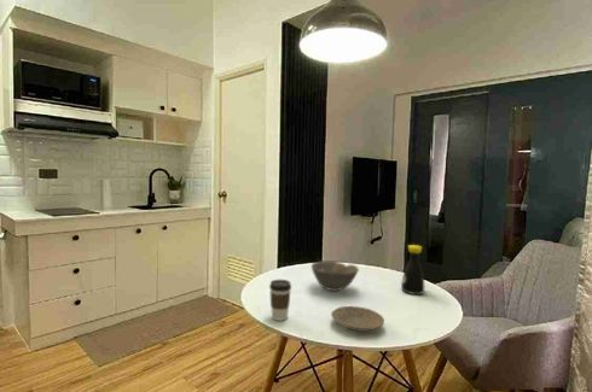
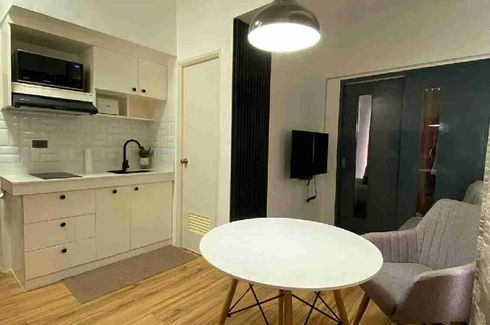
- bottle [400,244,425,296]
- coffee cup [268,279,292,322]
- bowl [310,259,360,292]
- plate [330,305,385,333]
